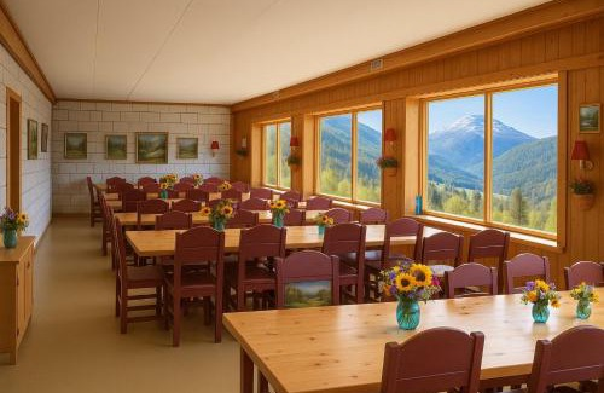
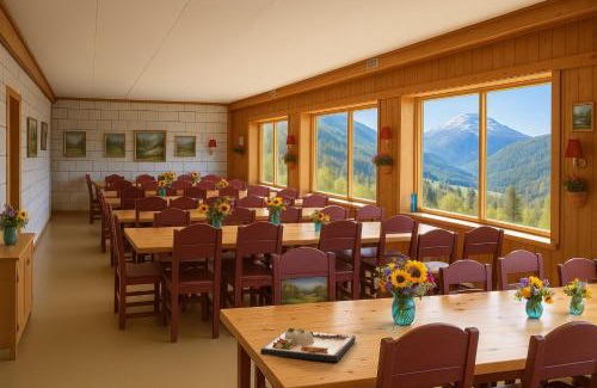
+ dinner plate [259,327,357,363]
